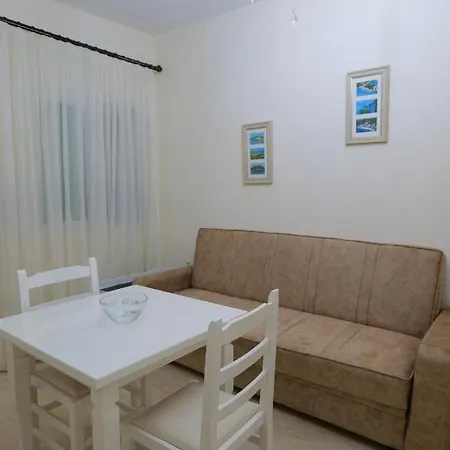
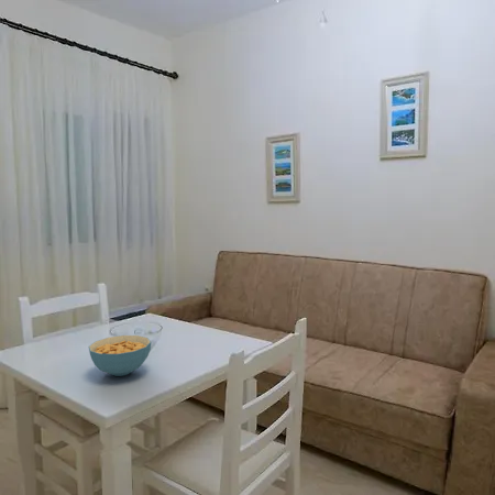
+ cereal bowl [88,334,152,377]
